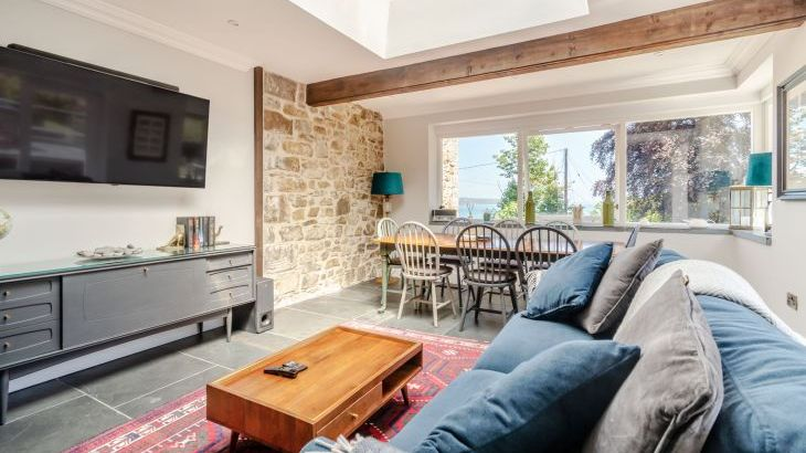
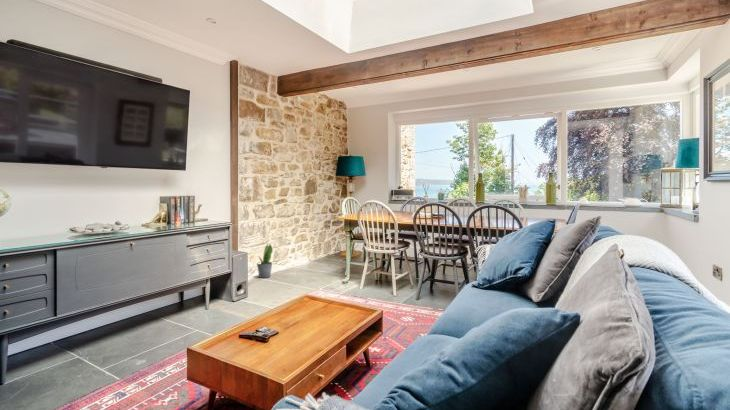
+ potted plant [256,243,274,279]
